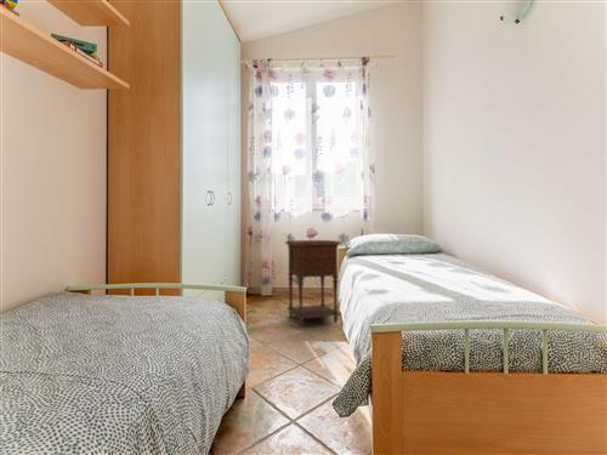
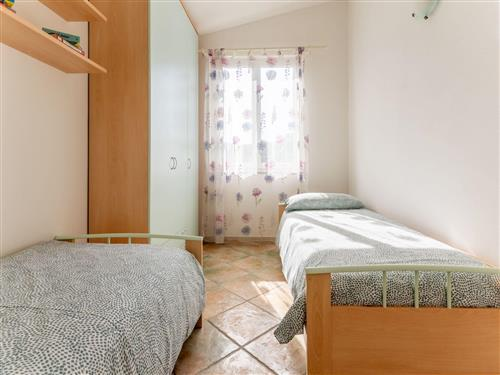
- nightstand [284,239,342,328]
